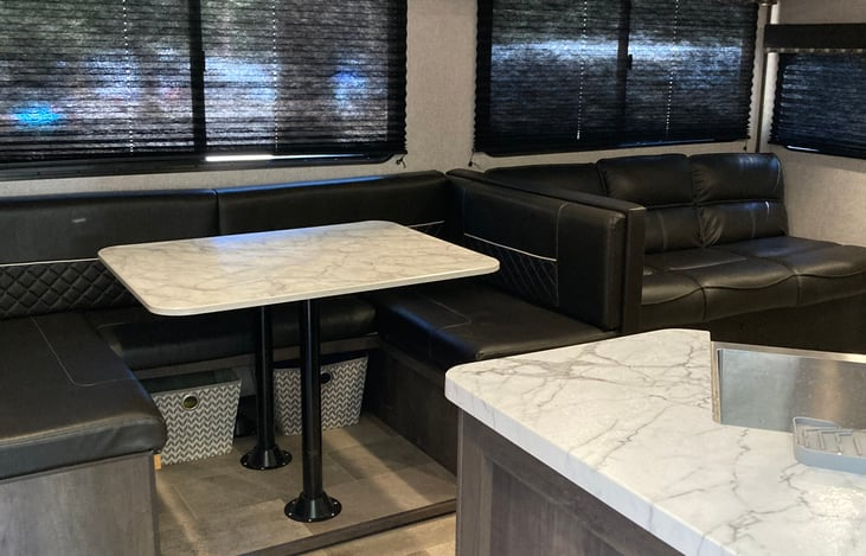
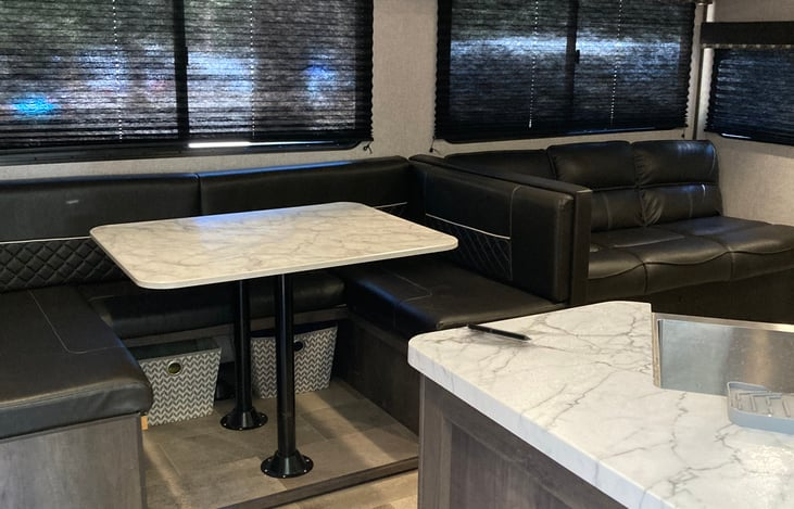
+ pen [465,322,533,342]
